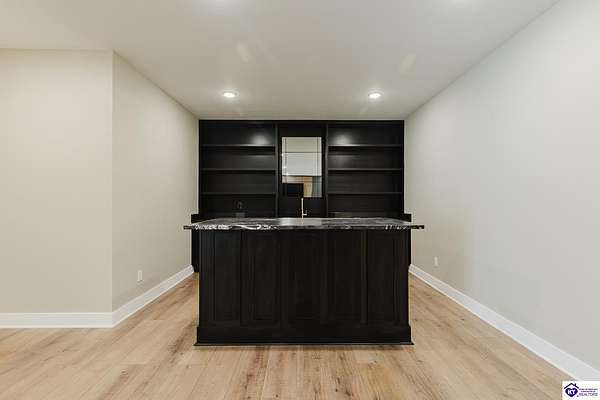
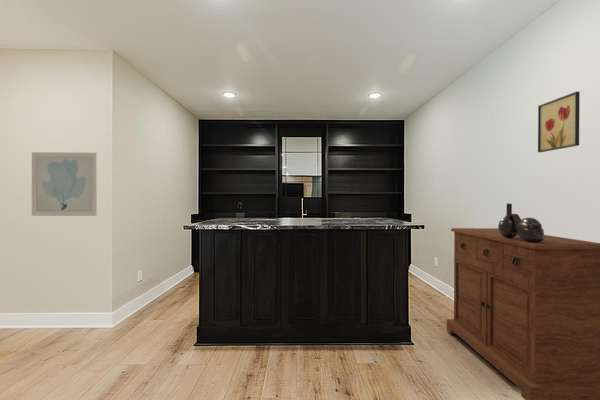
+ wall art [31,151,98,217]
+ wall art [537,91,581,153]
+ sideboard [446,227,600,400]
+ decorative vase [497,203,545,242]
